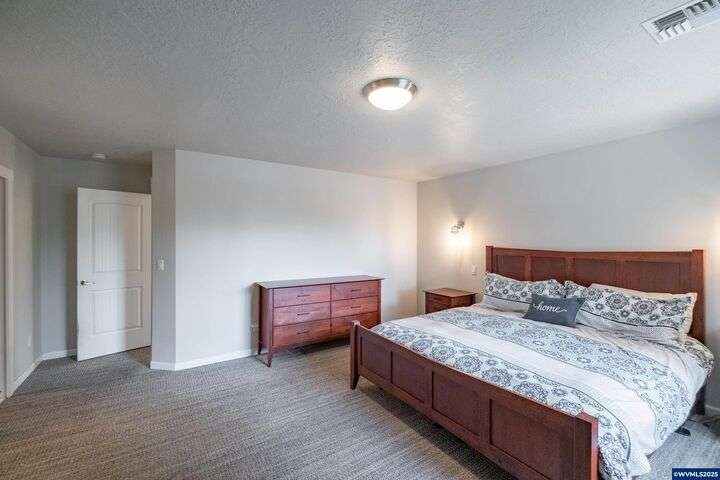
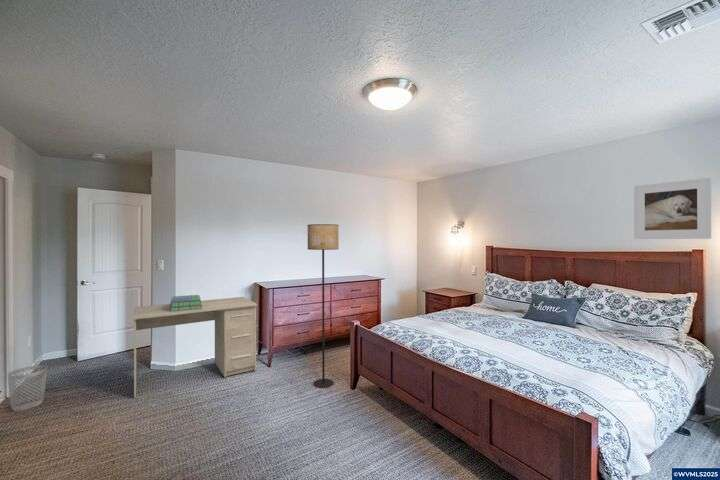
+ floor lamp [307,223,340,389]
+ desk [133,296,258,399]
+ wastebasket [6,364,48,412]
+ stack of books [170,294,202,312]
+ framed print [633,177,712,240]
